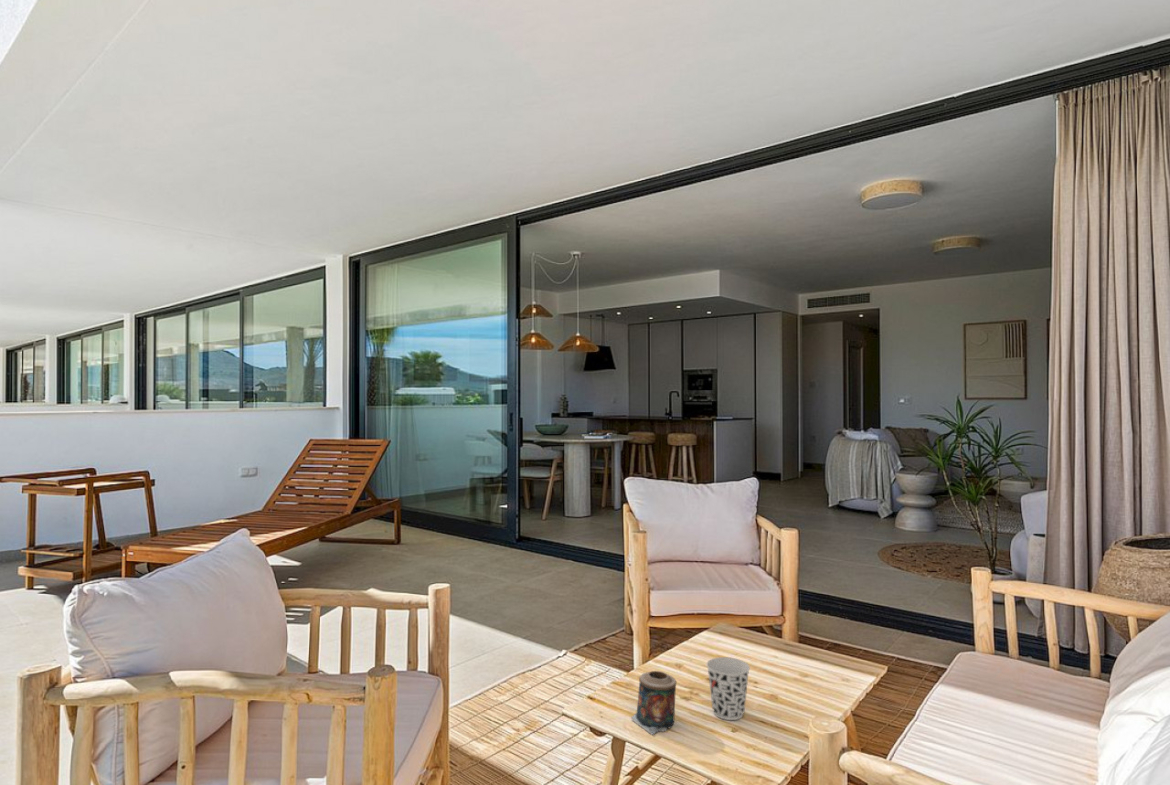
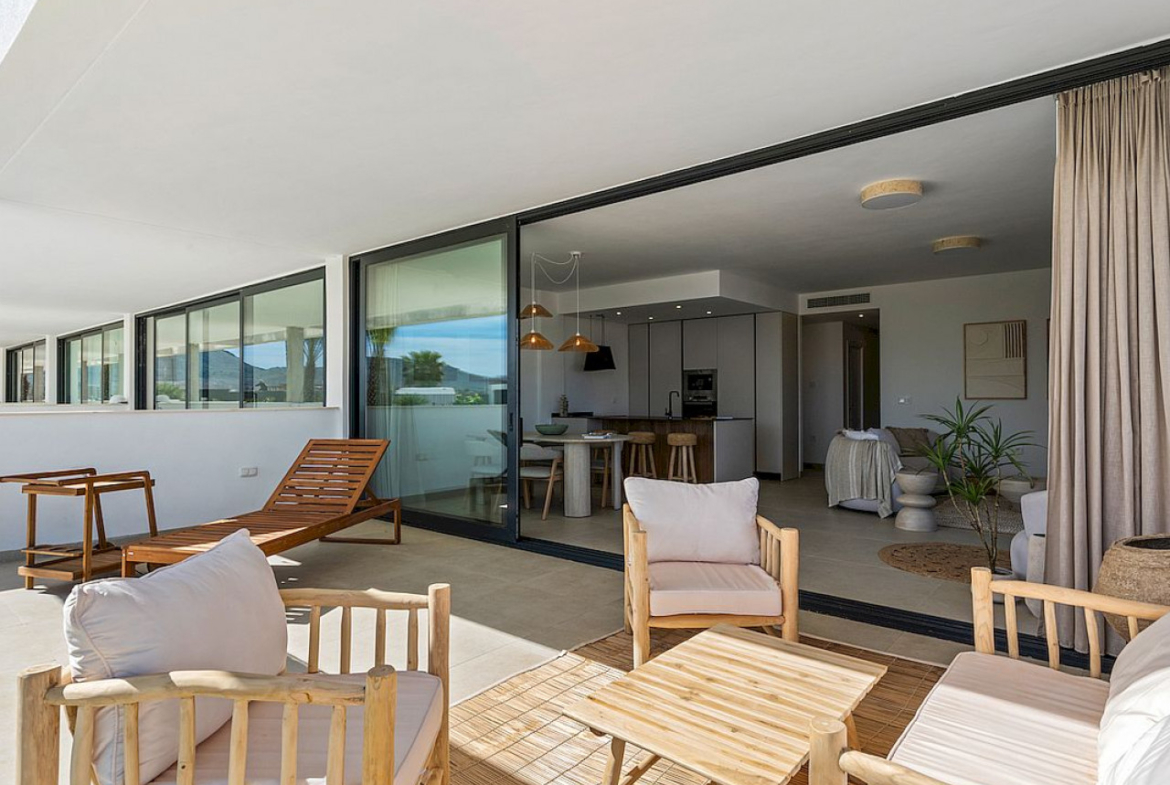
- candle [630,670,677,736]
- cup [706,656,751,721]
